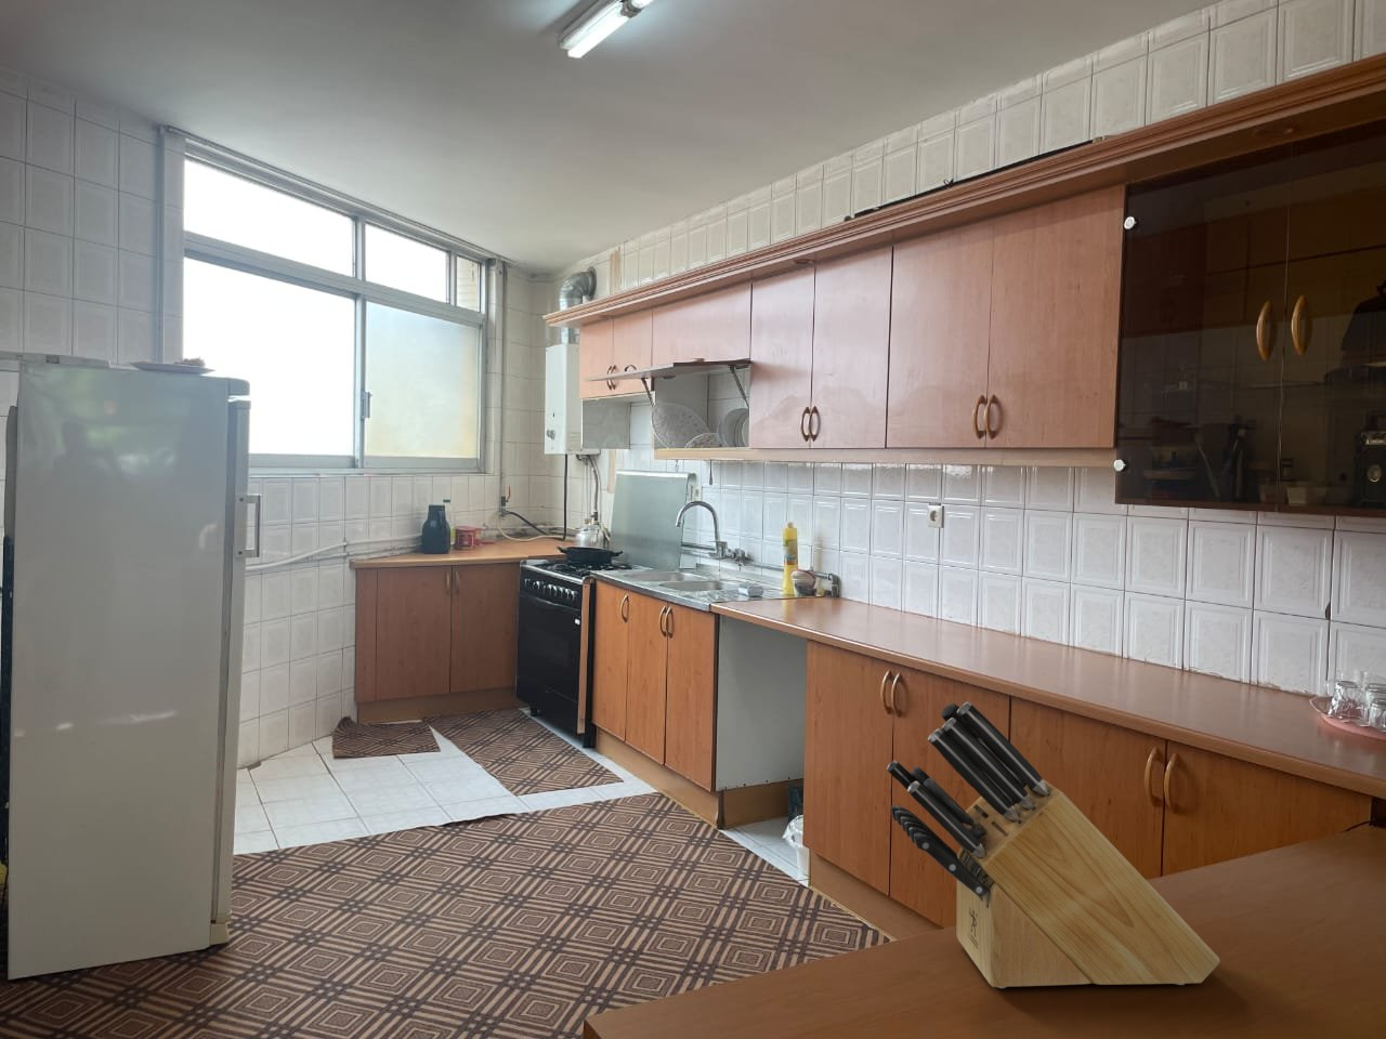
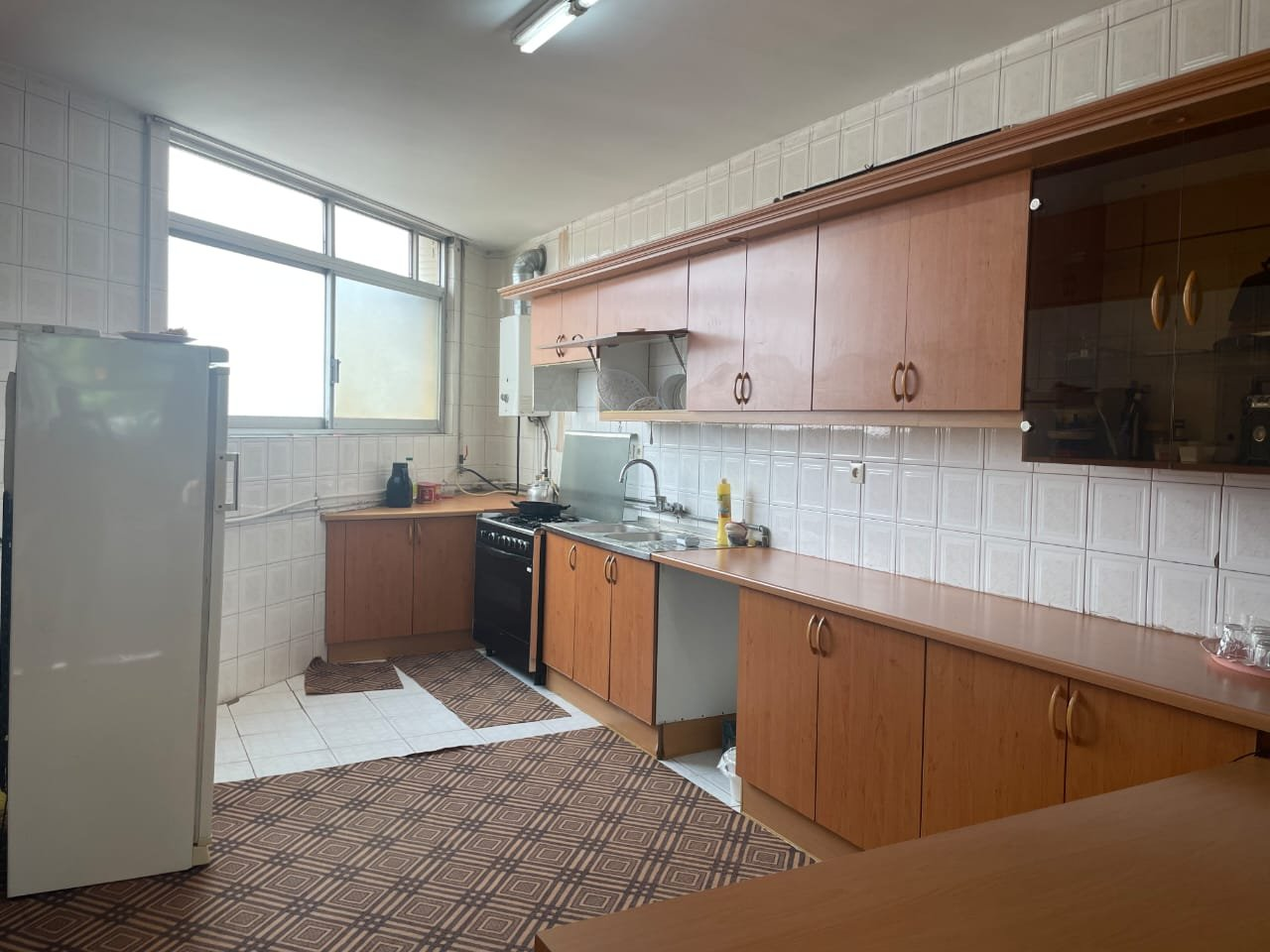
- knife block [886,702,1220,989]
